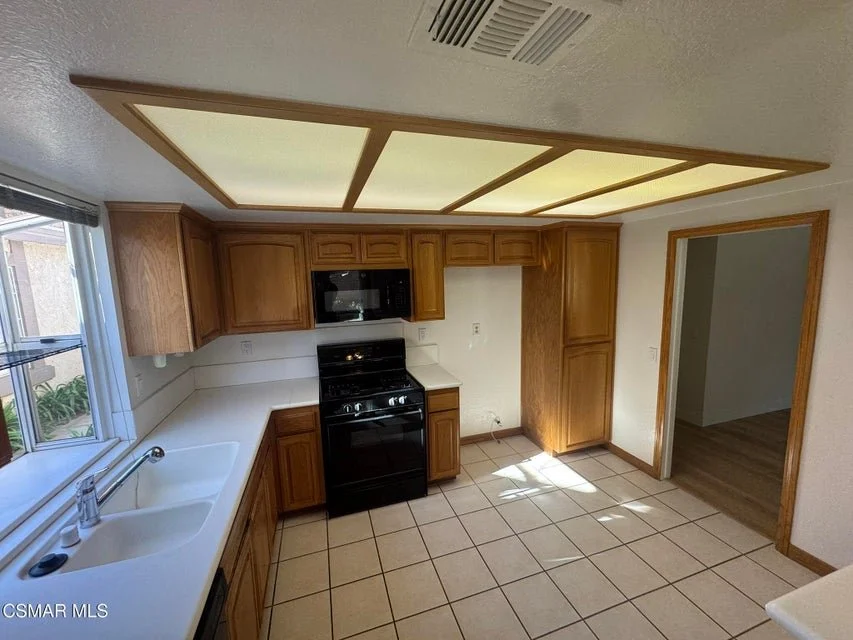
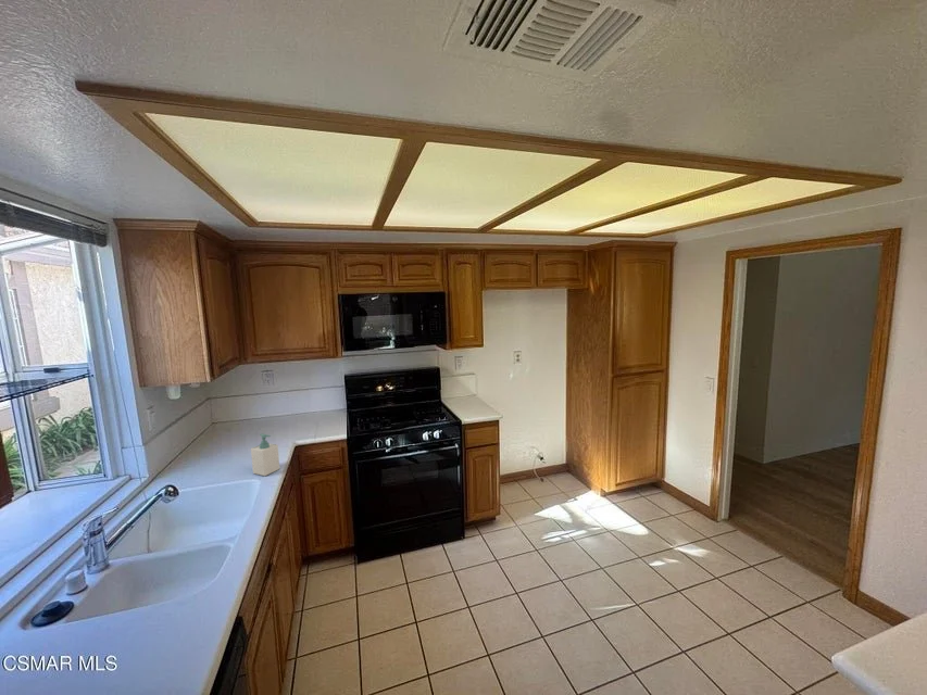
+ soap bottle [250,432,280,477]
